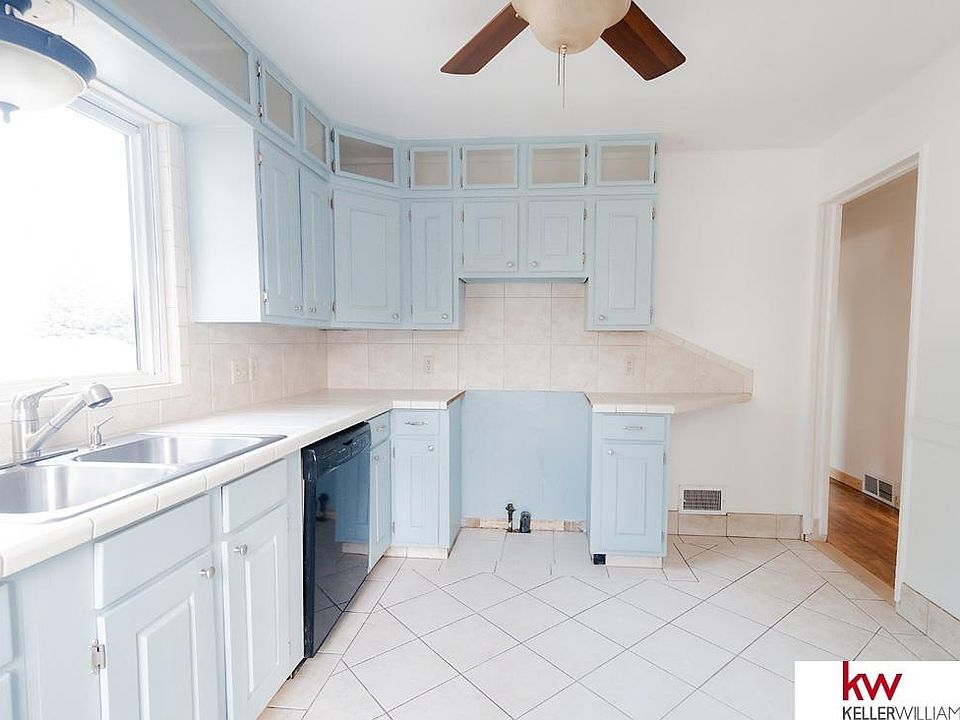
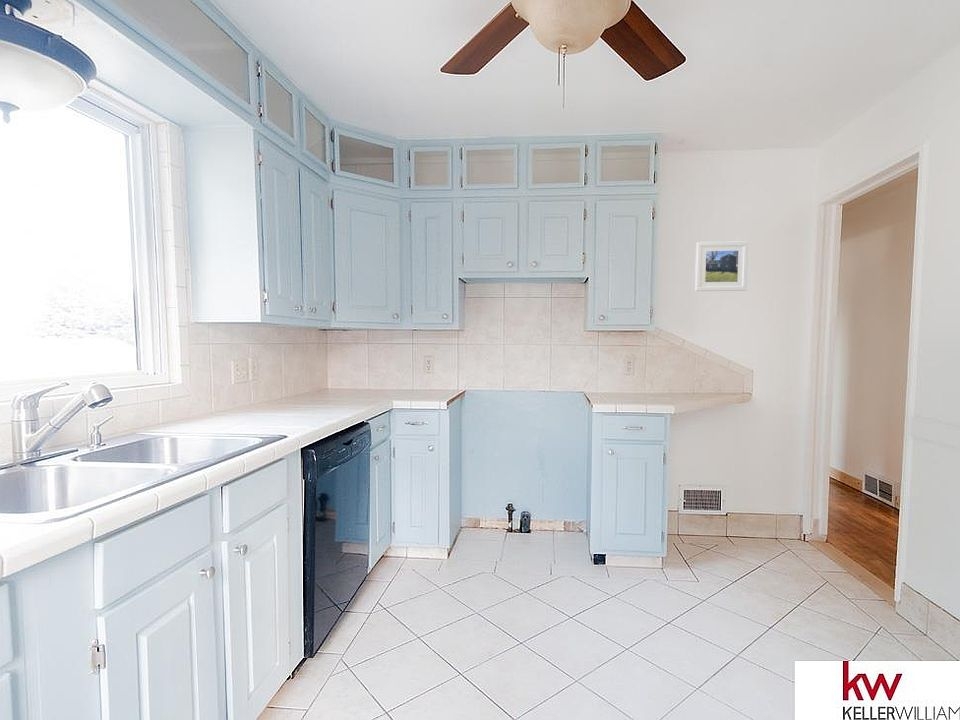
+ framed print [694,240,749,292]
